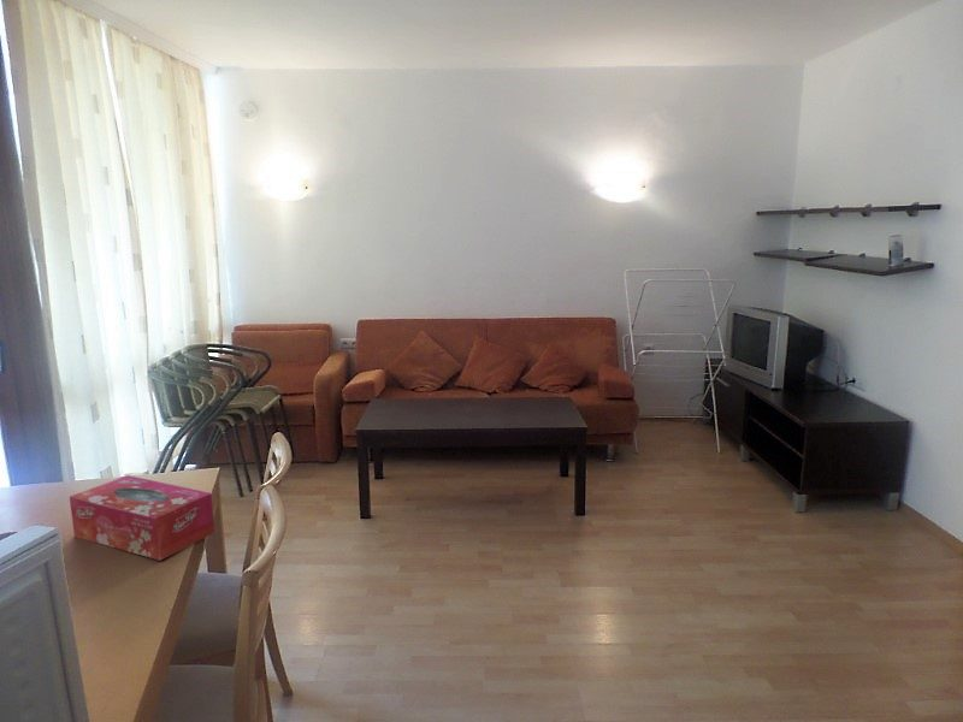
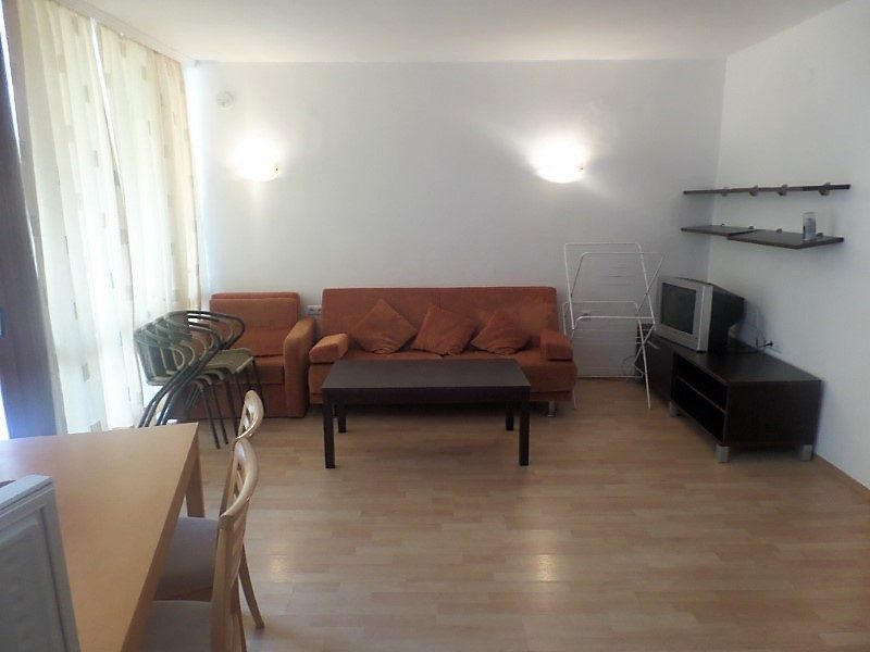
- tissue box [69,474,215,562]
